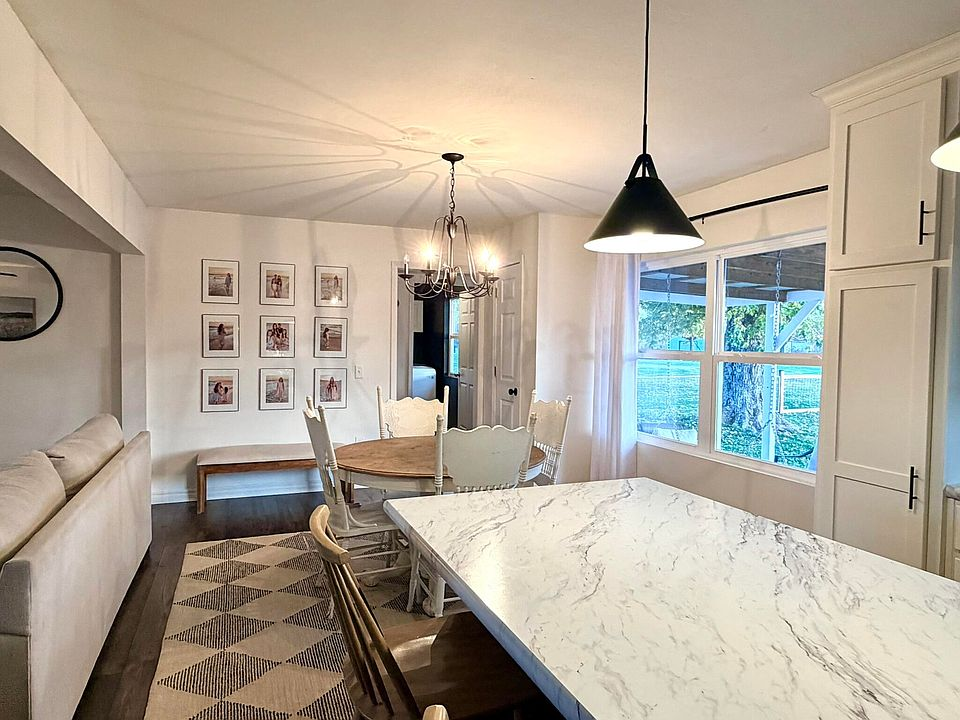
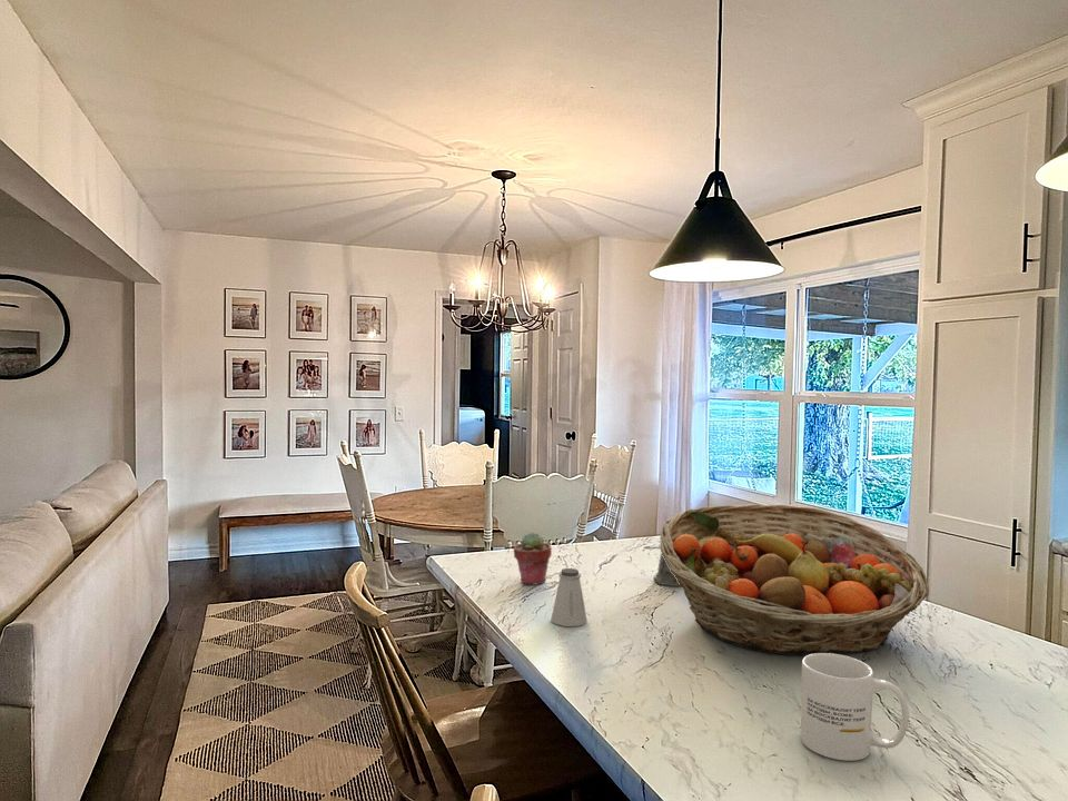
+ fruit basket [659,503,930,656]
+ saltshaker [550,567,589,627]
+ mug [800,652,910,762]
+ pepper shaker [643,543,681,587]
+ potted succulent [513,531,553,586]
